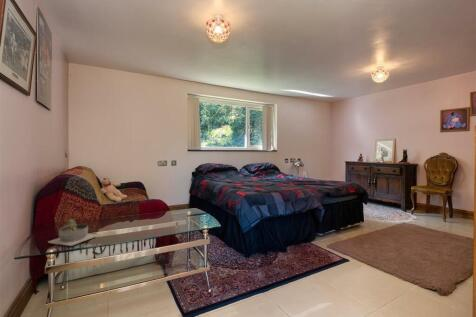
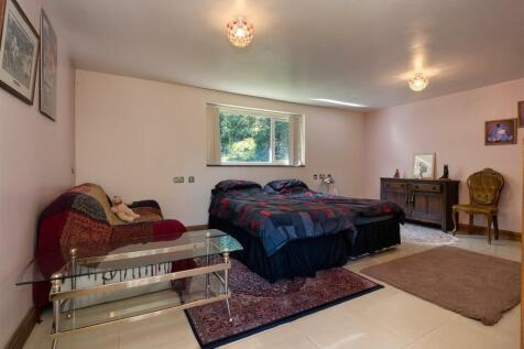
- succulent planter [47,218,98,247]
